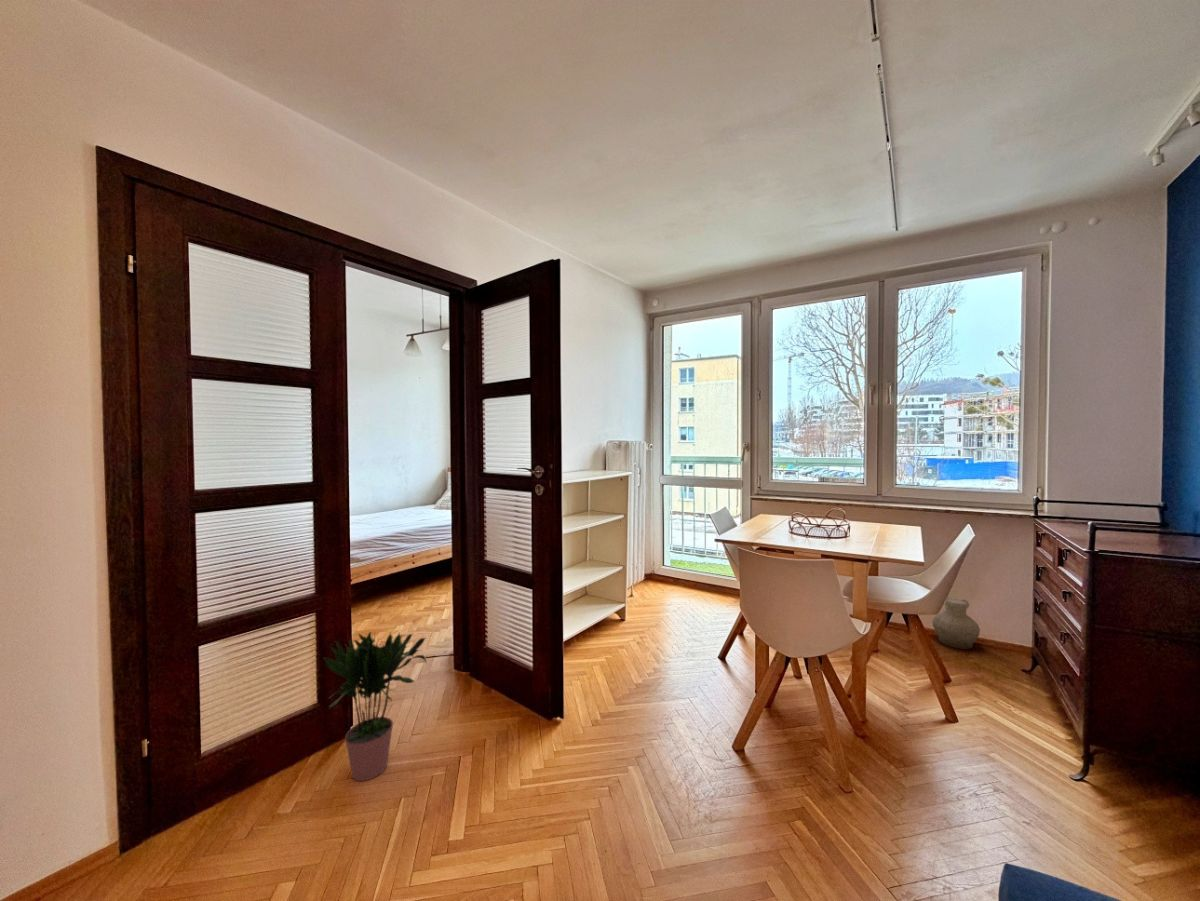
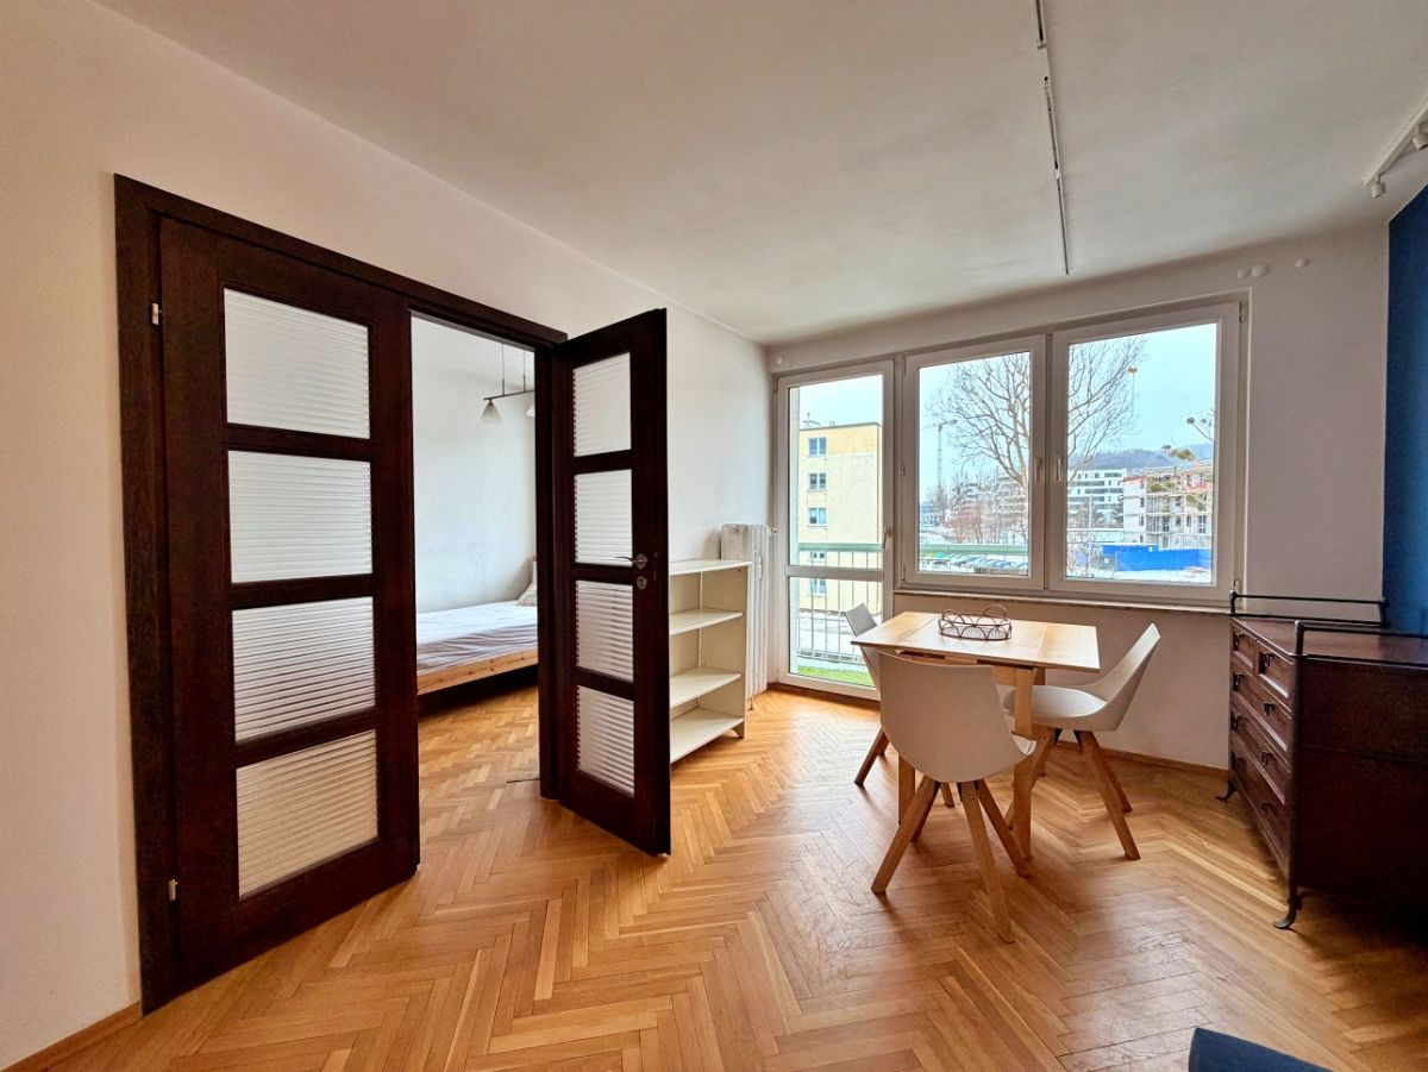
- vase [931,596,981,650]
- potted plant [322,631,427,782]
